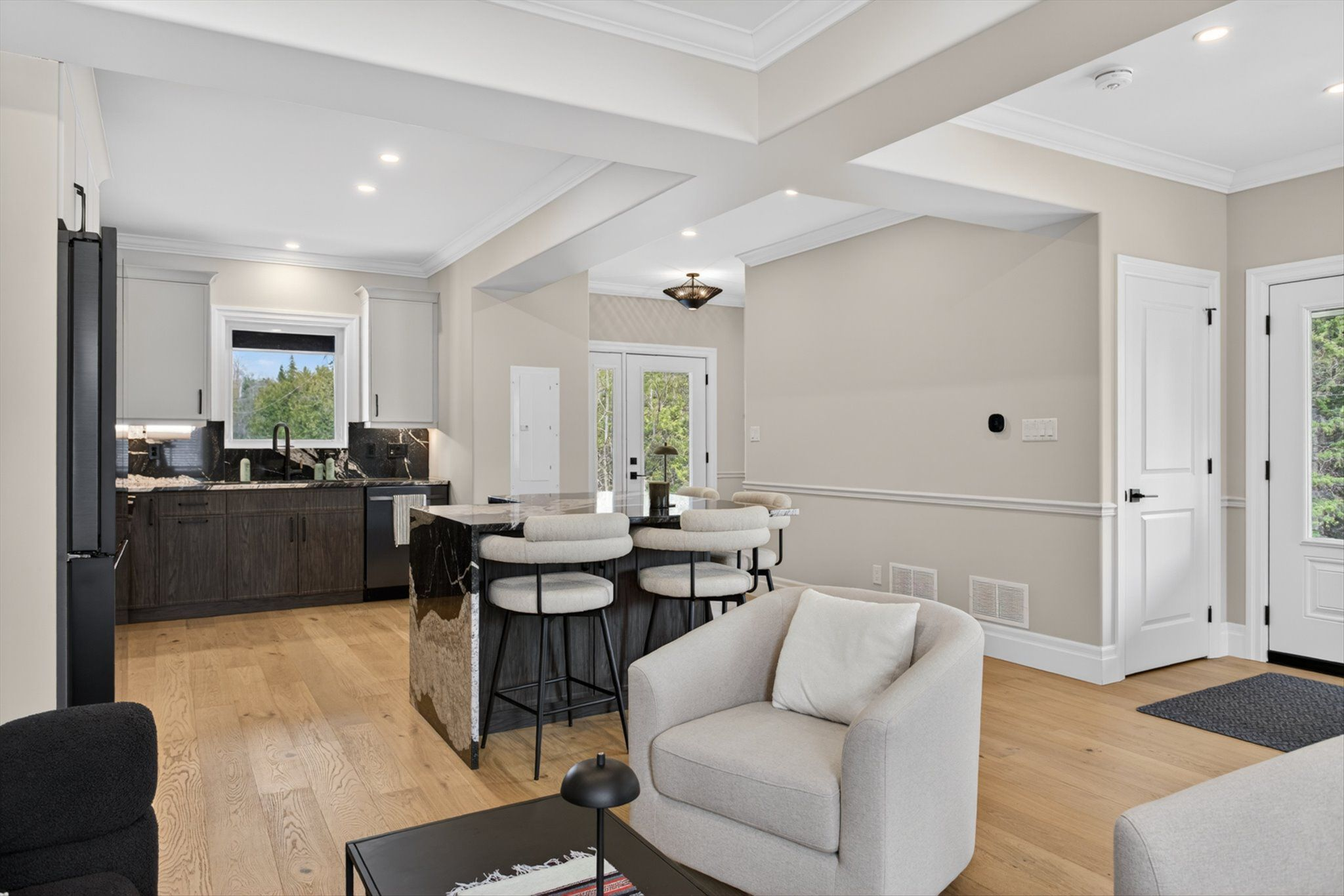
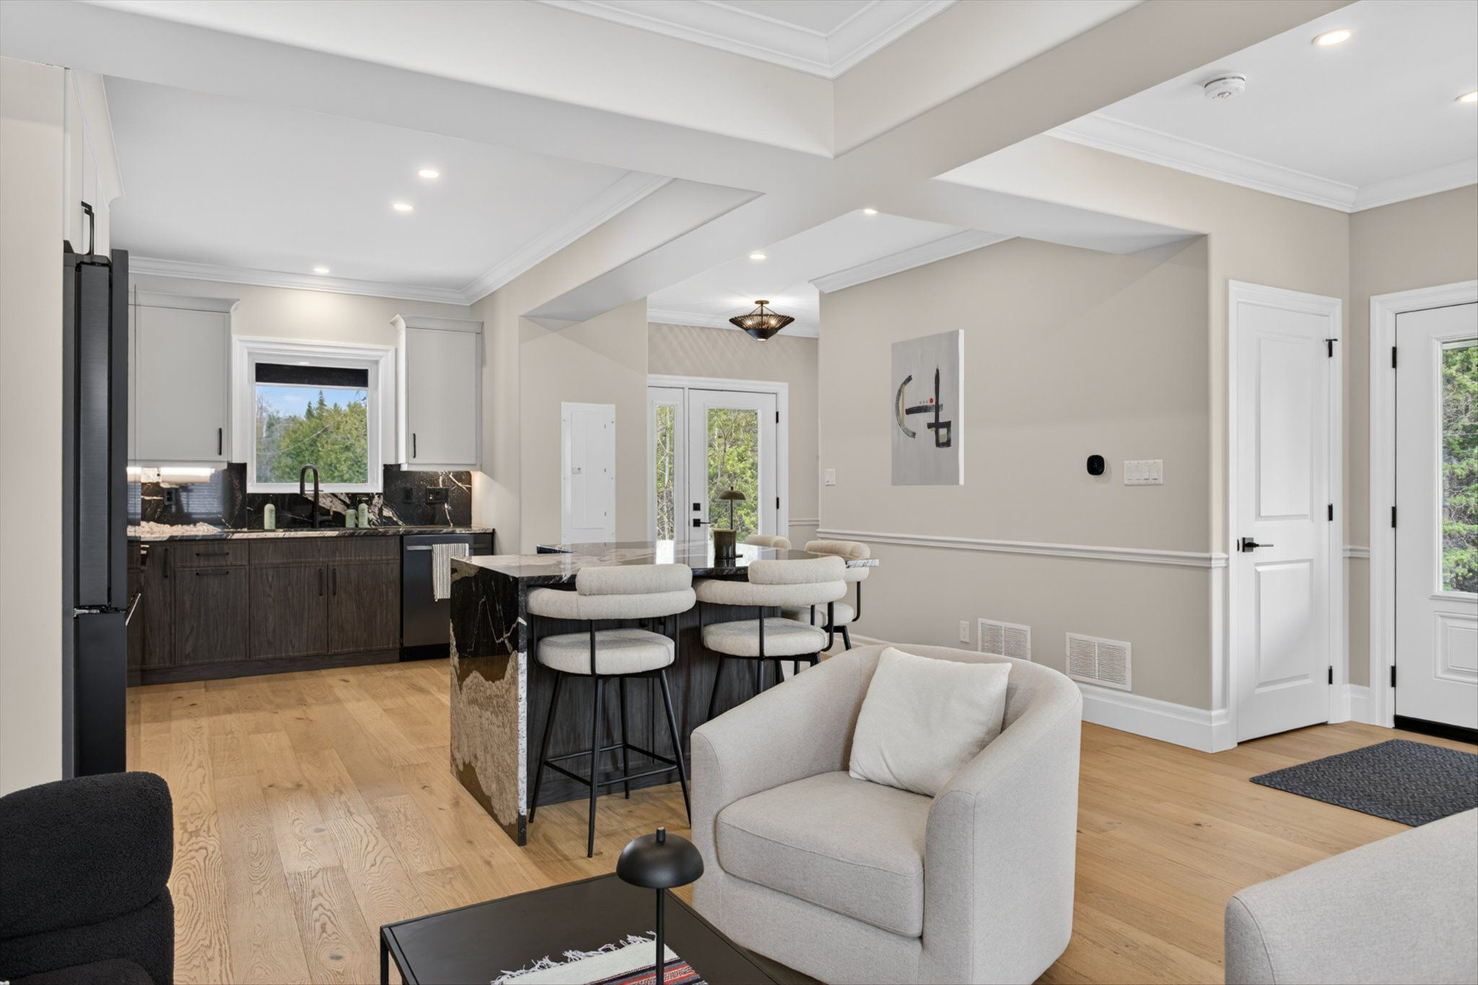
+ wall art [891,329,964,486]
